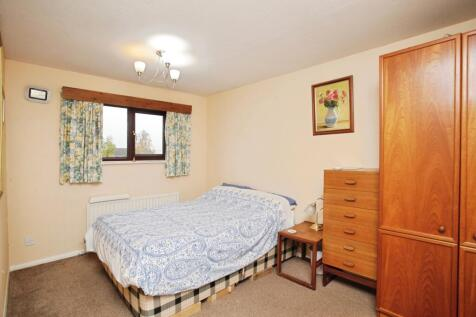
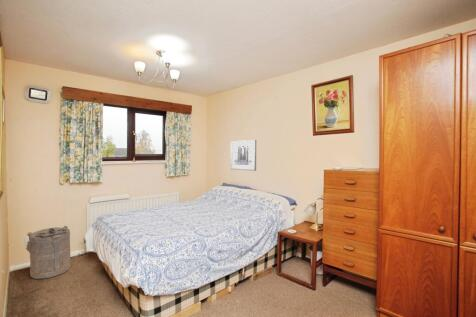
+ wall art [230,139,257,172]
+ laundry hamper [25,225,71,280]
